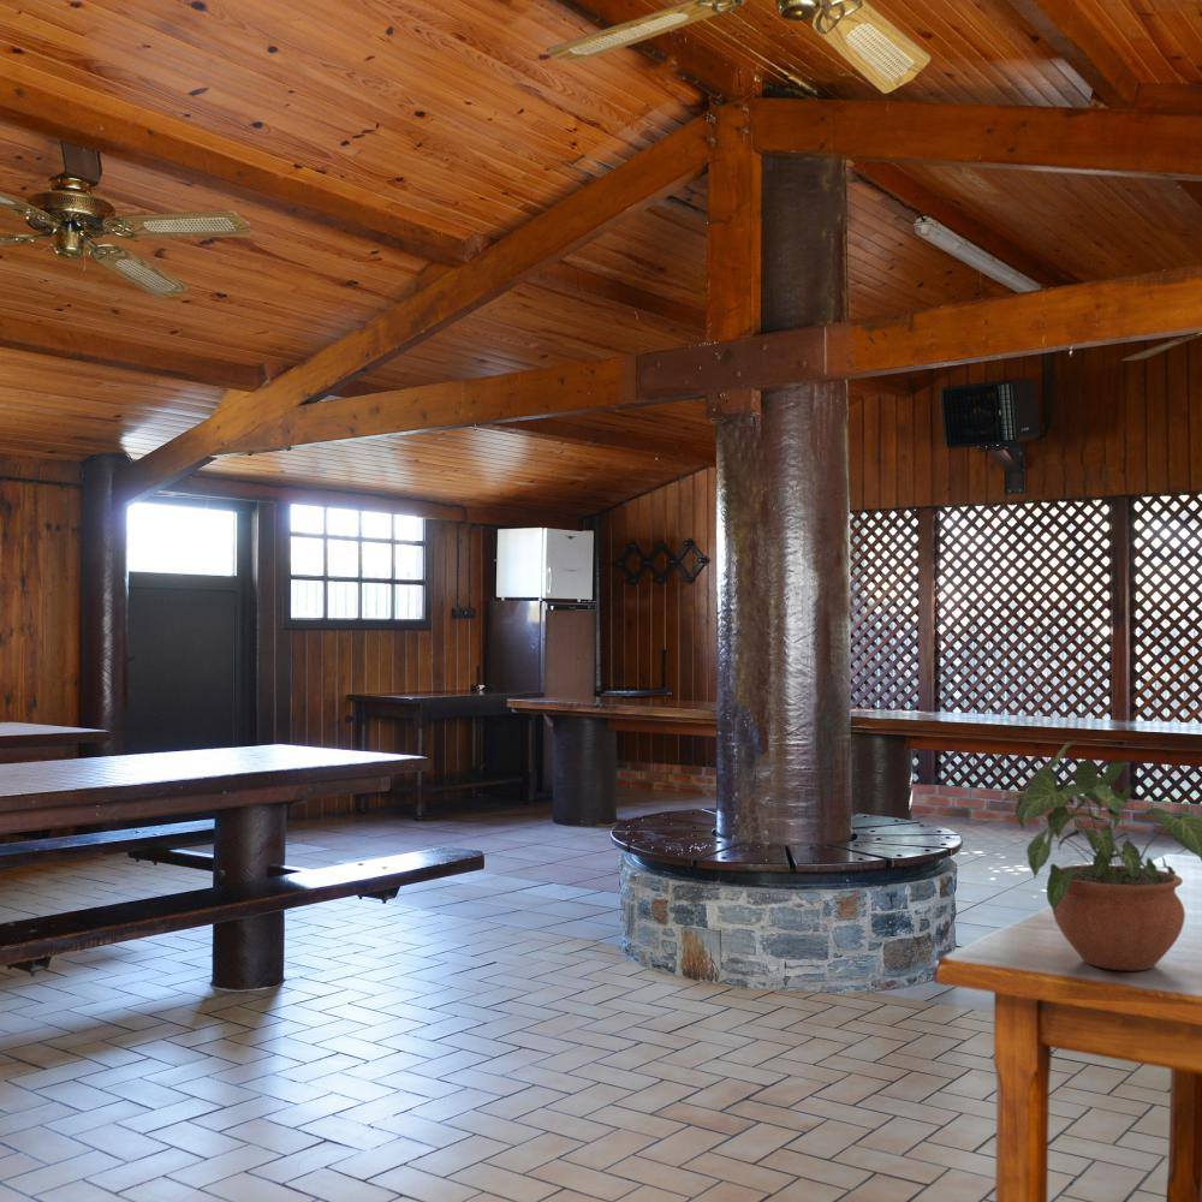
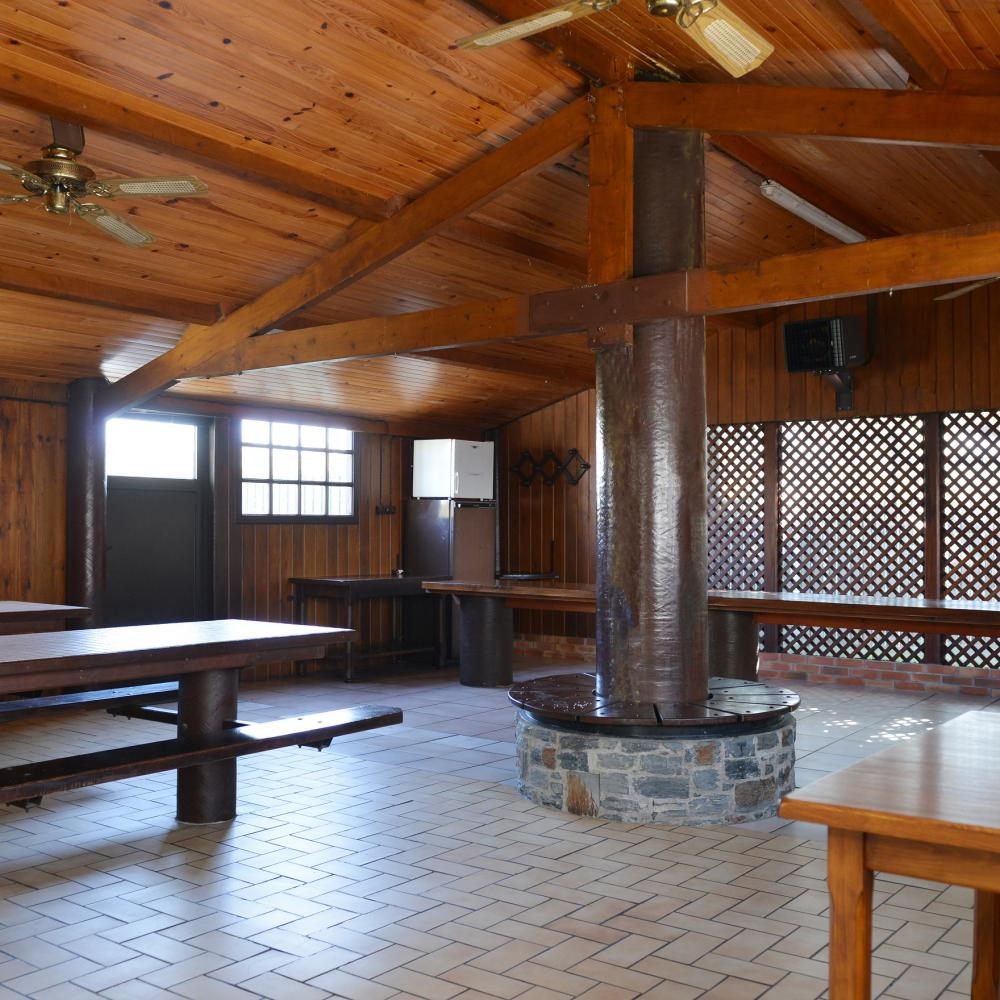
- potted plant [1000,739,1202,971]
